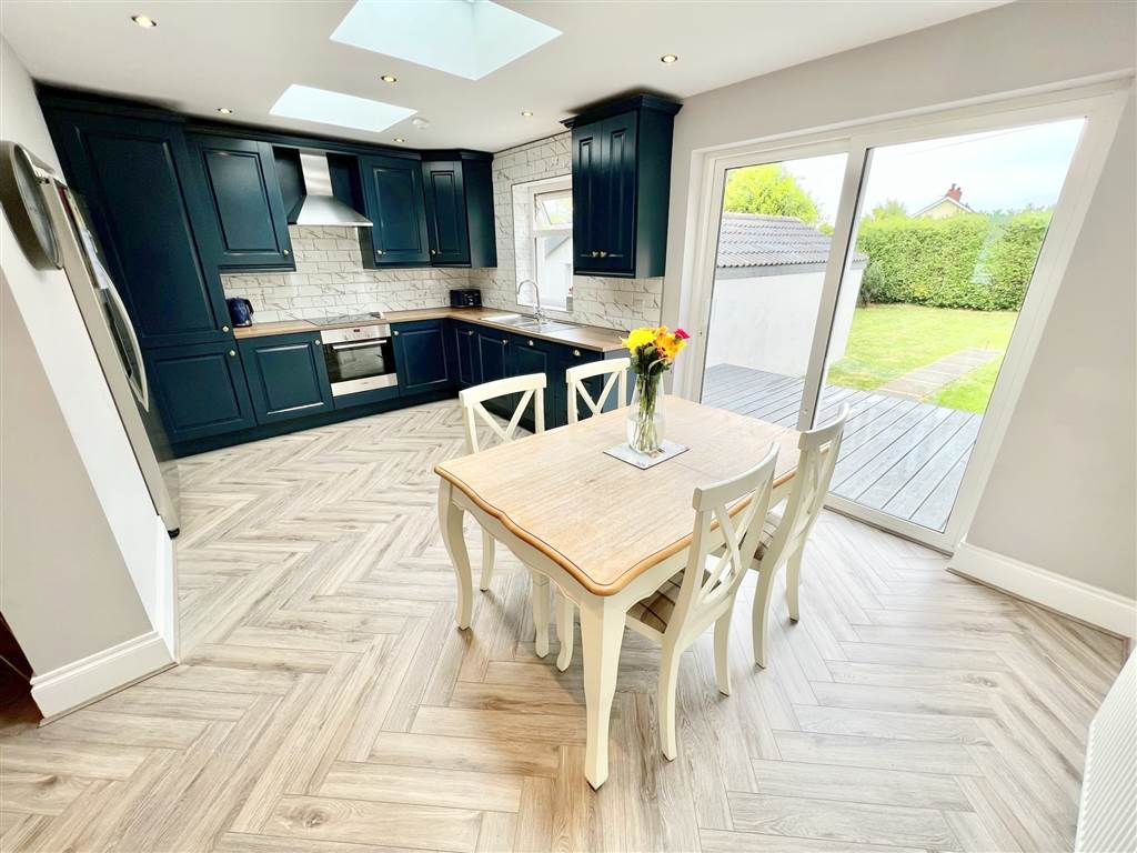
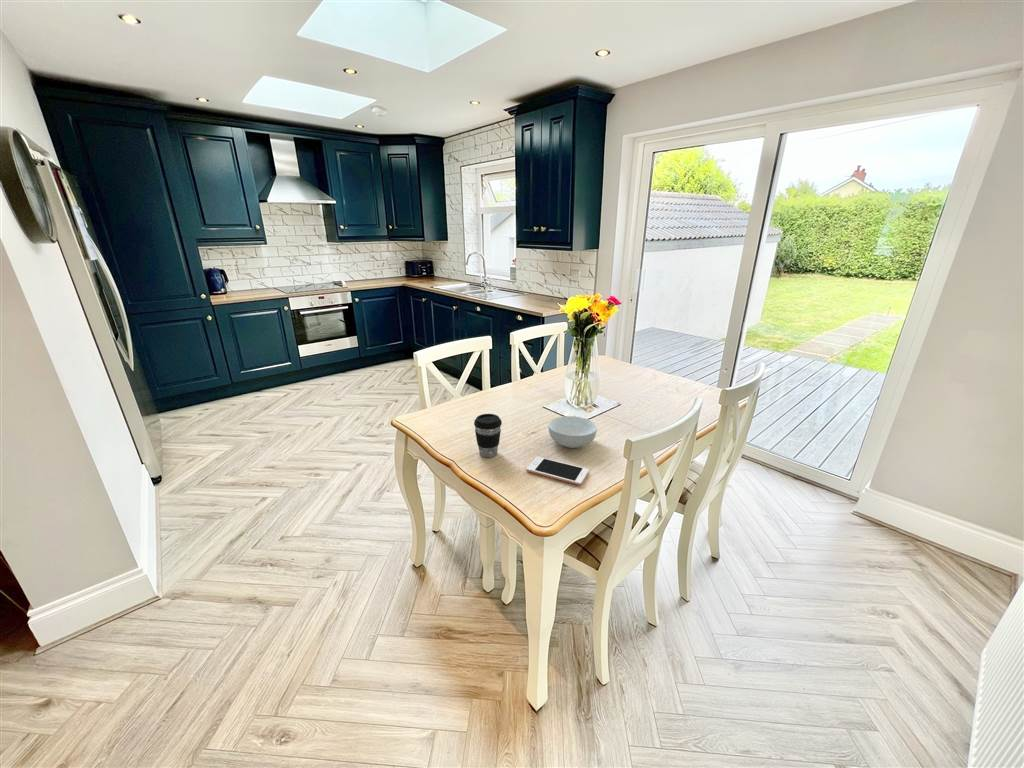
+ coffee cup [473,413,503,458]
+ cereal bowl [547,415,598,449]
+ cell phone [526,456,590,486]
